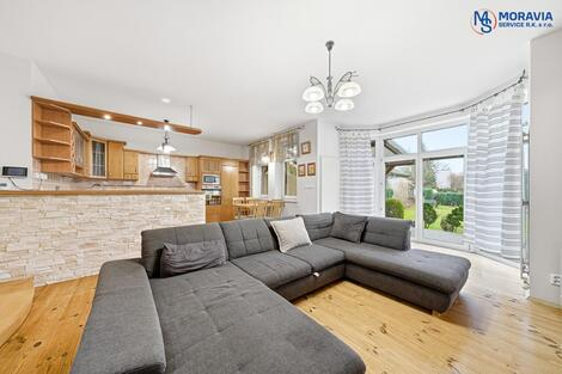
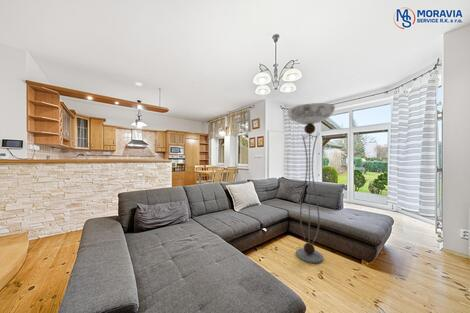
+ floor lamp [286,102,336,264]
